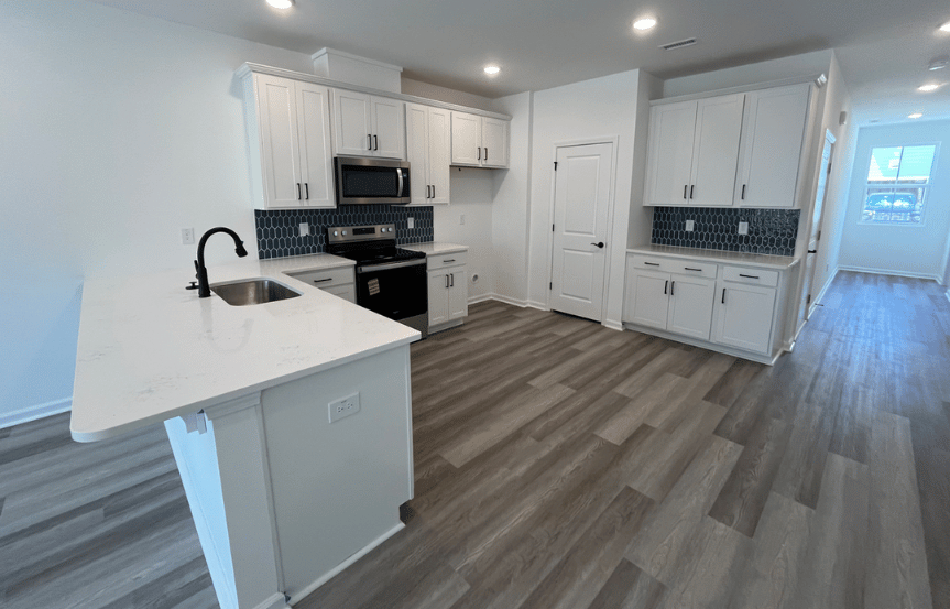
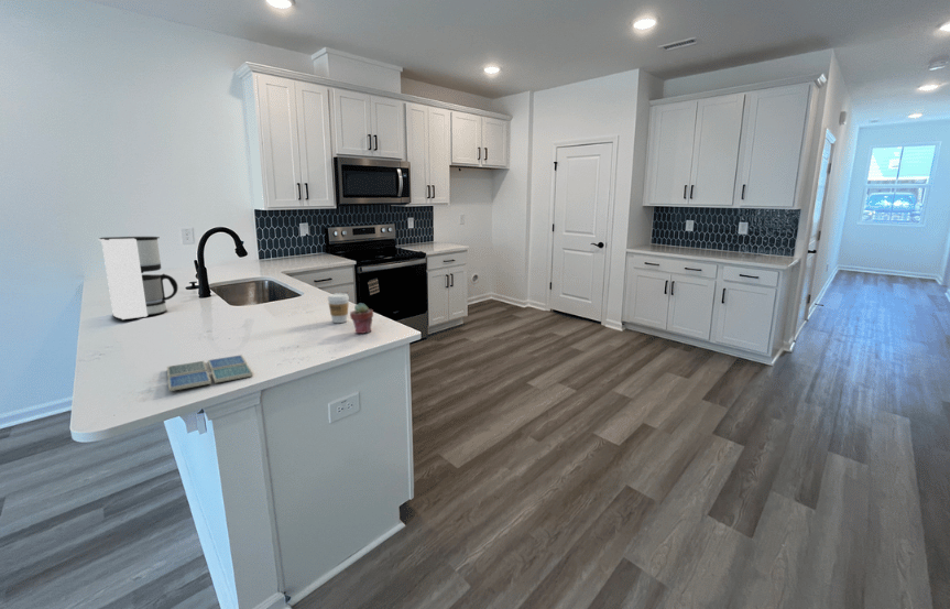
+ potted succulent [349,303,374,335]
+ drink coaster [166,354,254,392]
+ coffee cup [327,292,350,324]
+ coffee maker [98,236,178,322]
